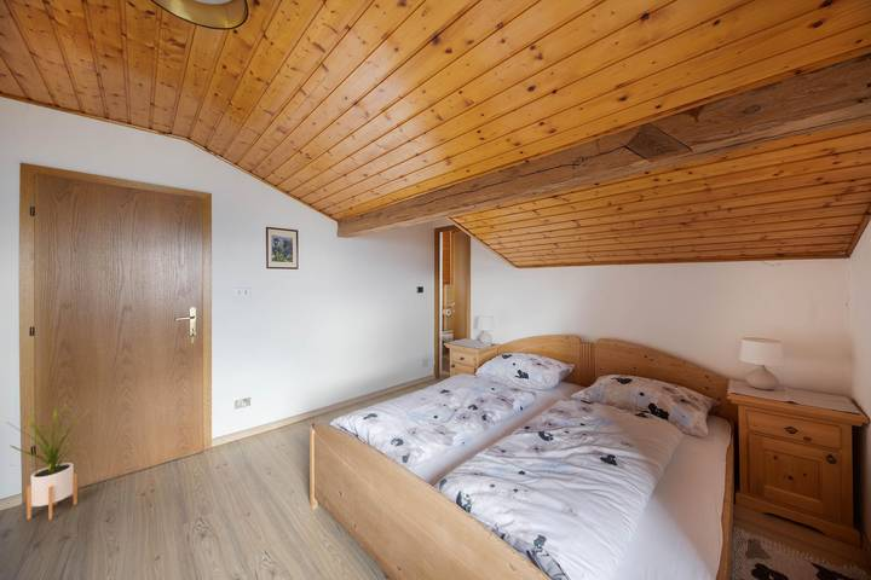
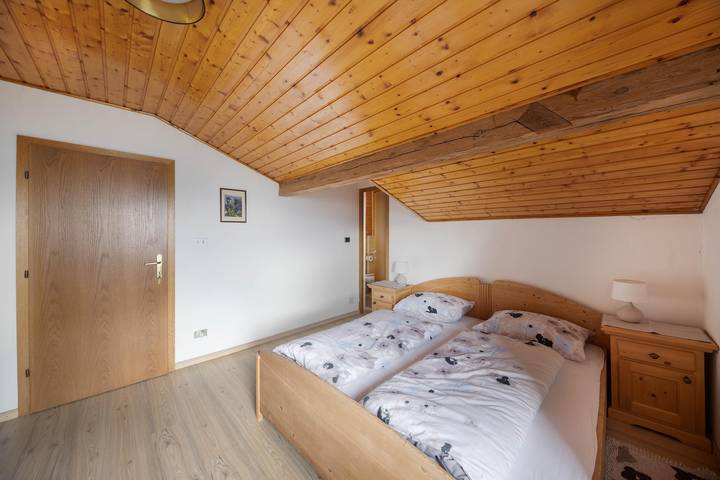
- house plant [7,400,97,521]
